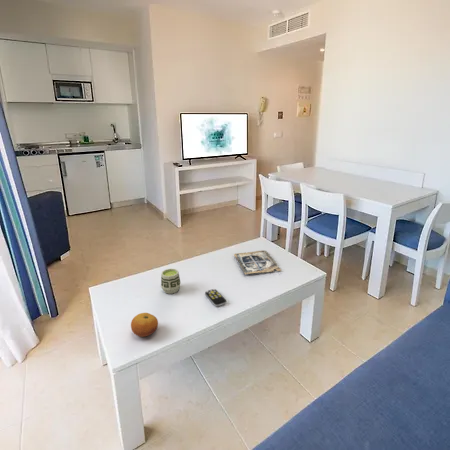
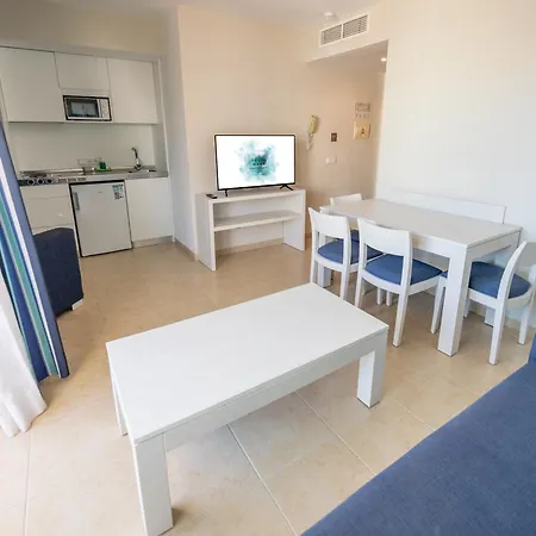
- cup [160,268,182,295]
- fruit [130,312,159,338]
- remote control [204,288,227,307]
- magazine [233,249,282,275]
